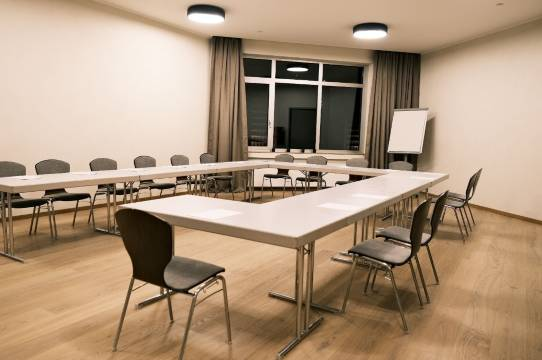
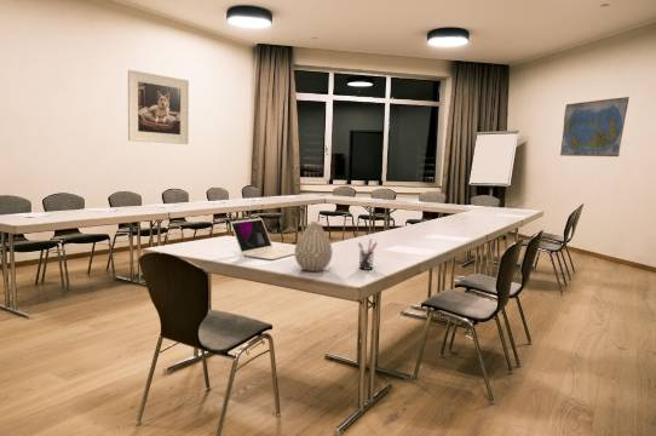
+ world map [559,96,631,157]
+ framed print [127,69,190,145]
+ vase [294,220,334,272]
+ laptop [230,217,295,260]
+ pen holder [357,237,379,271]
